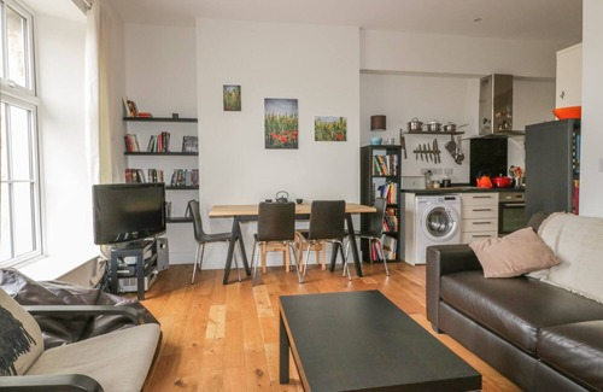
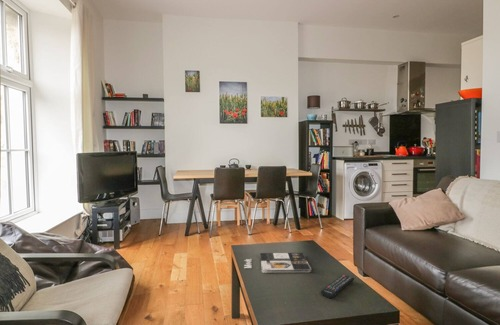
+ remote control [320,274,355,299]
+ magazine [243,252,312,273]
